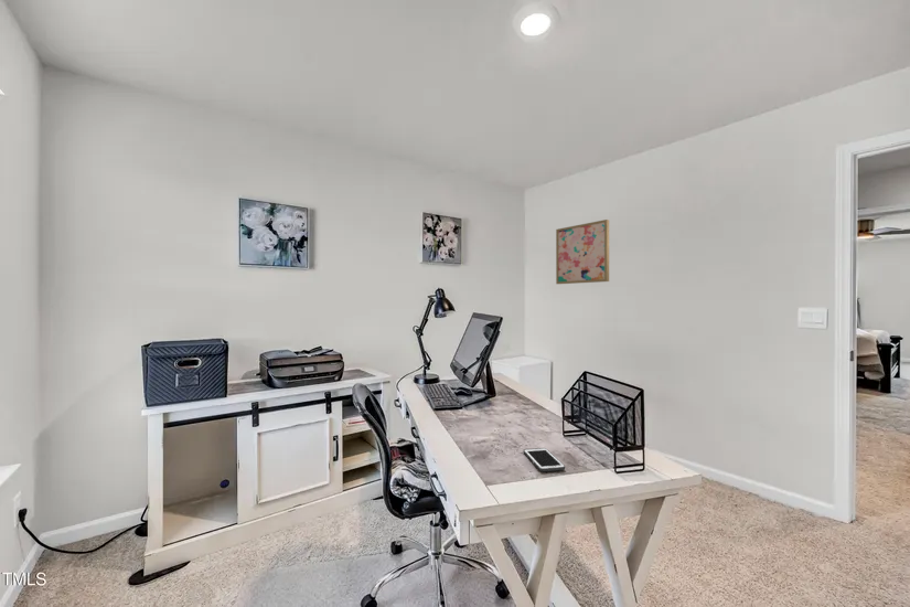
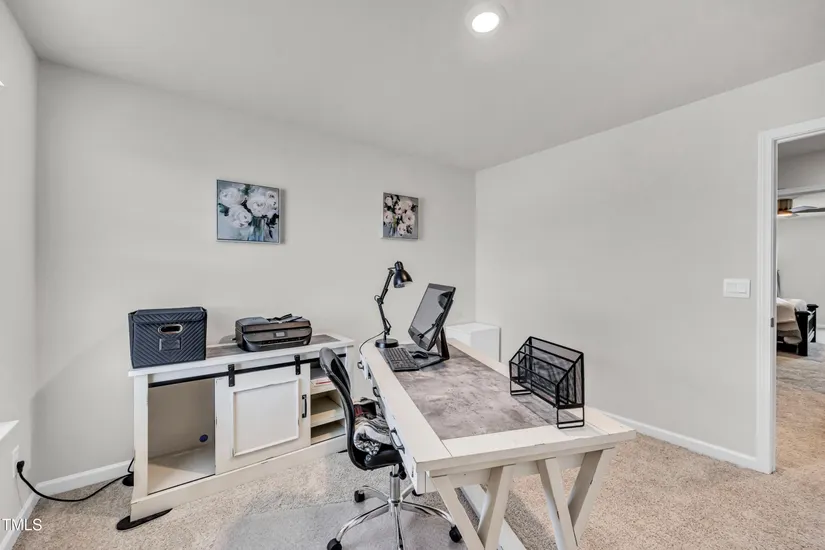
- cell phone [523,447,566,472]
- wall art [555,219,610,285]
